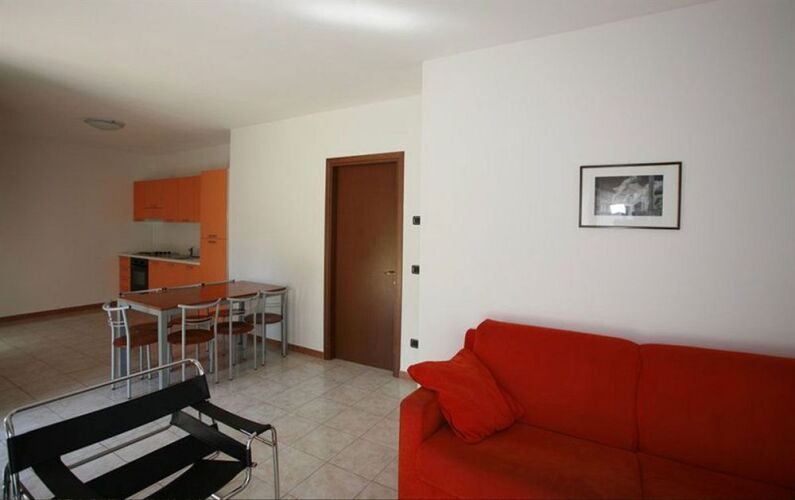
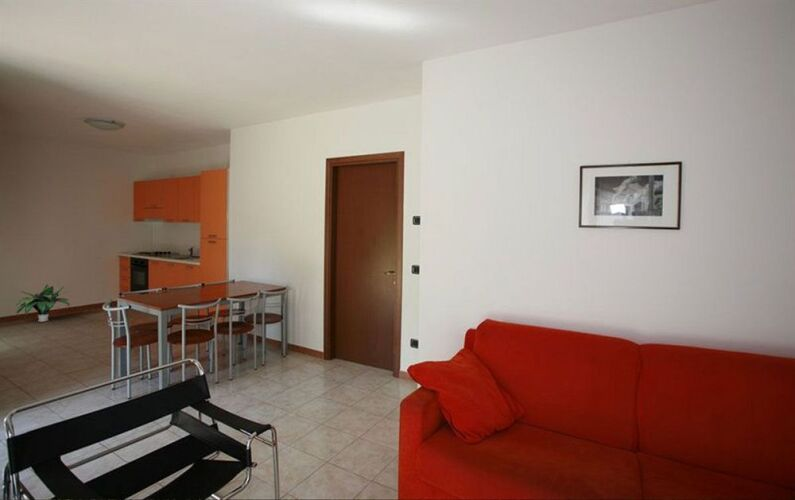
+ potted plant [15,283,70,323]
